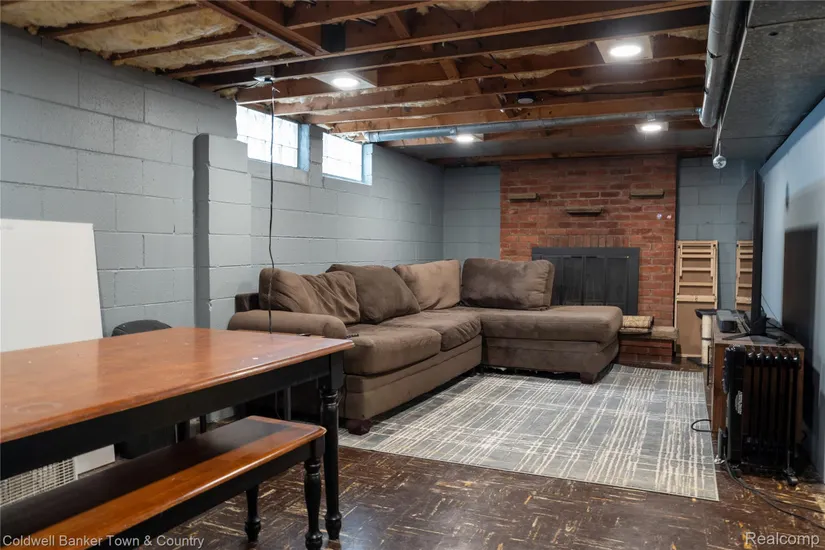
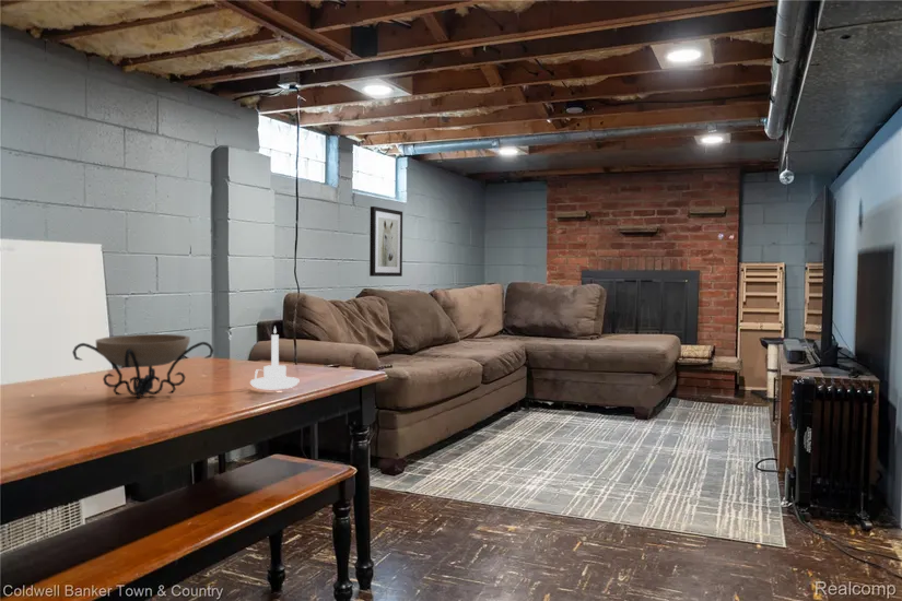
+ wall art [368,205,403,278]
+ decorative bowl [71,333,214,400]
+ candle holder [249,325,300,390]
